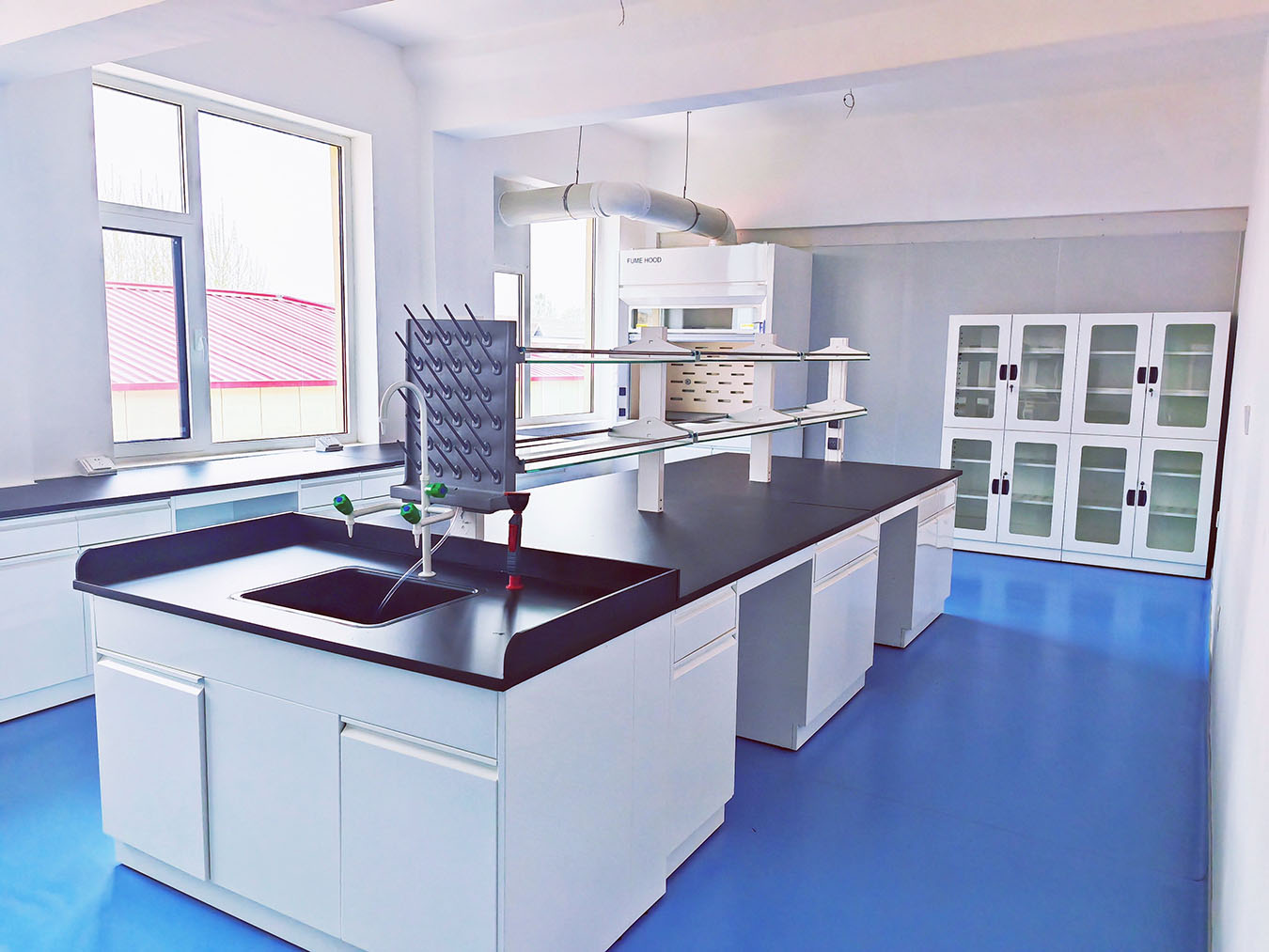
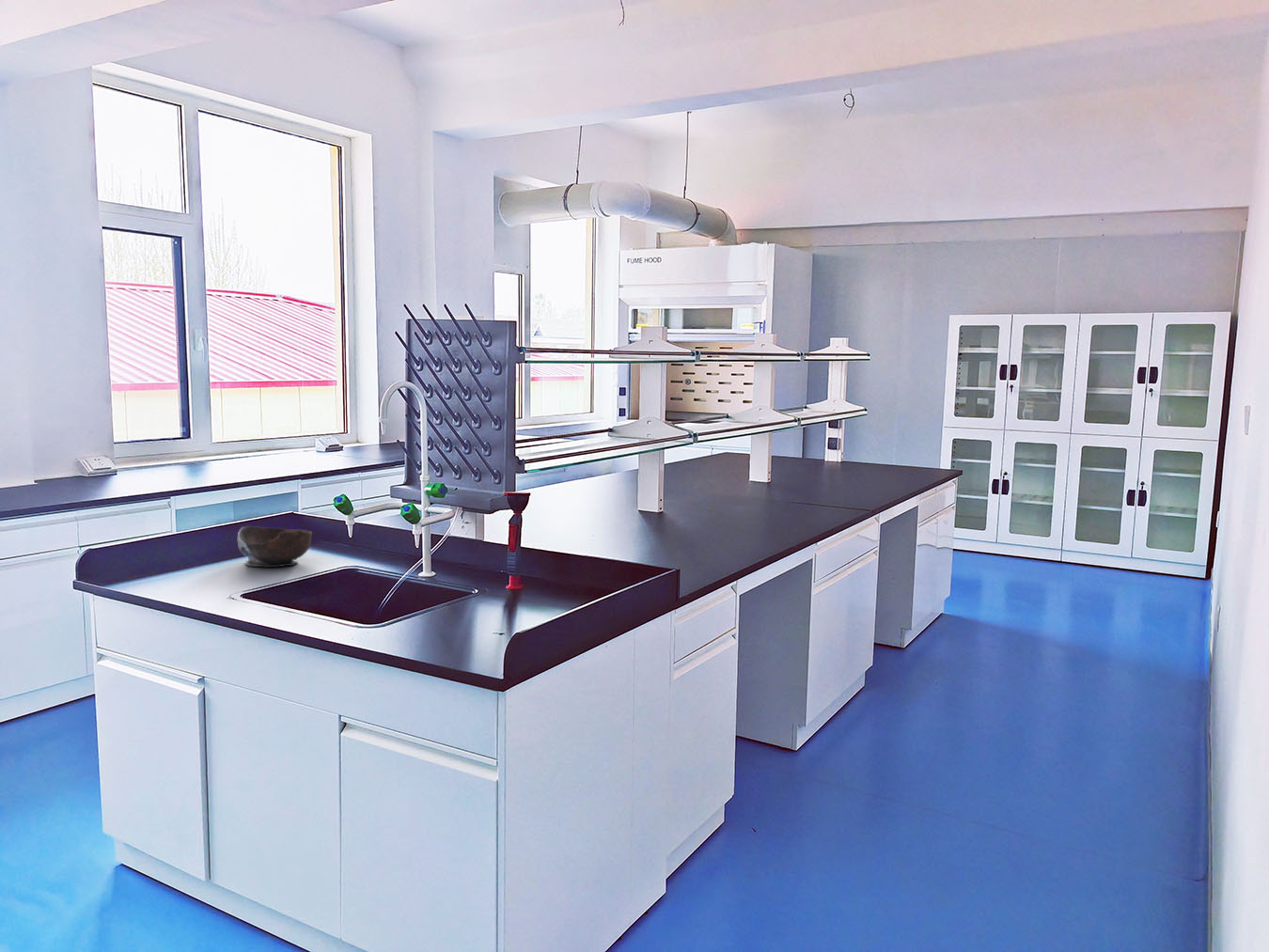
+ bowl [236,525,313,569]
